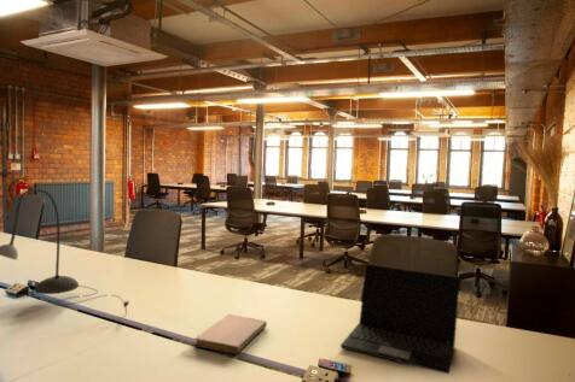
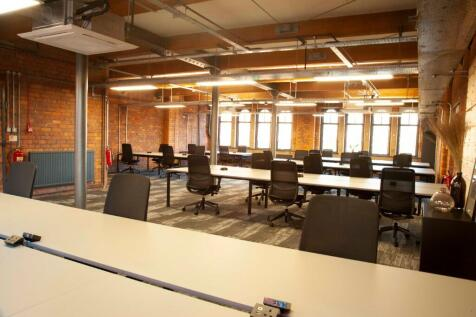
- laptop [339,263,461,375]
- notebook [193,313,268,355]
- desk lamp [0,188,129,316]
